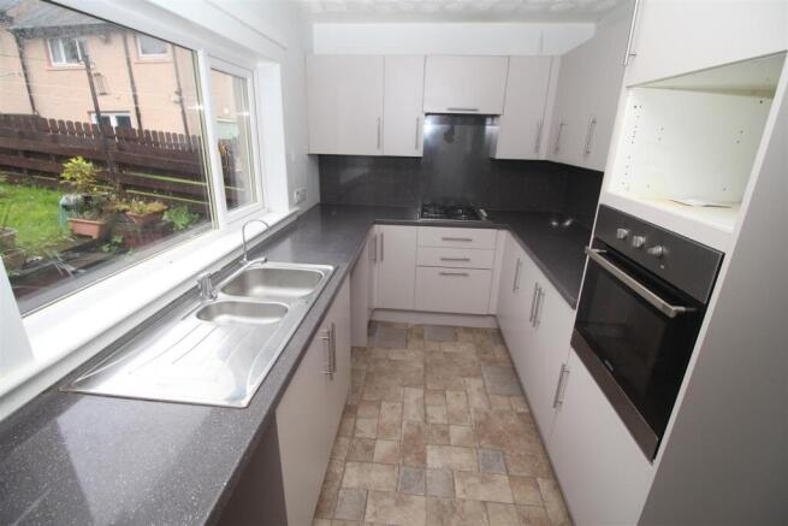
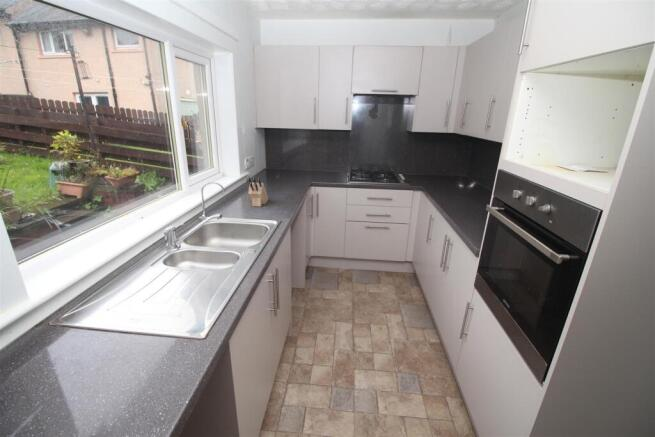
+ knife block [247,176,269,207]
